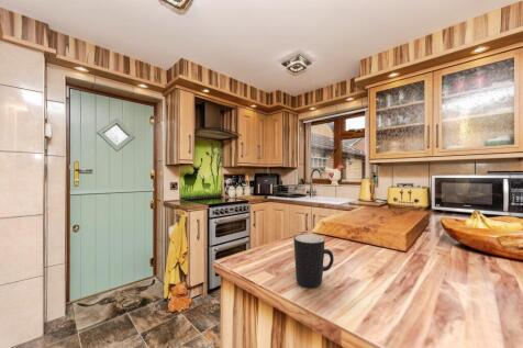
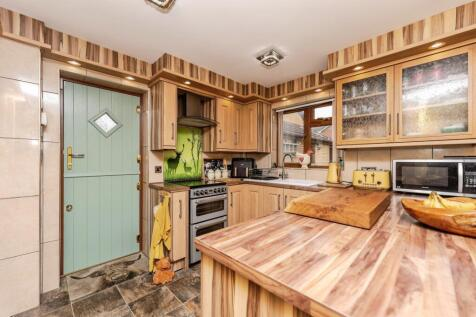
- mug [292,234,335,289]
